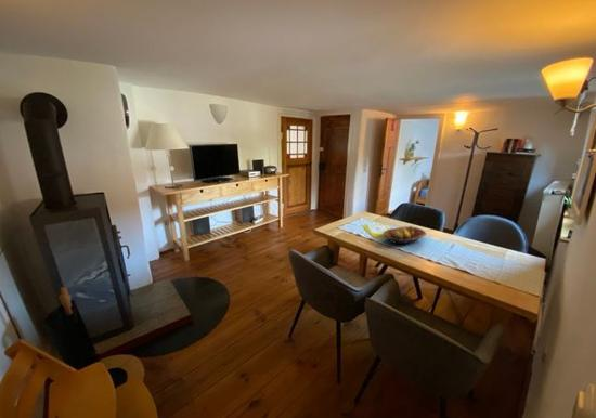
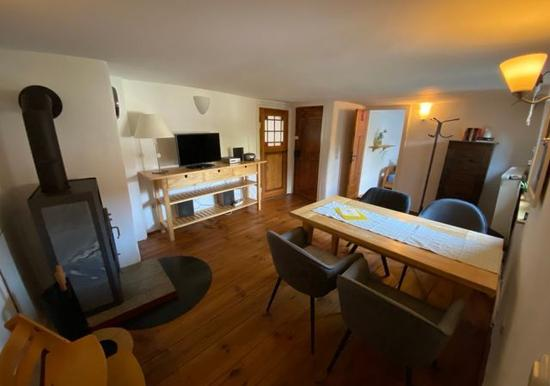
- fruit bowl [381,225,427,245]
